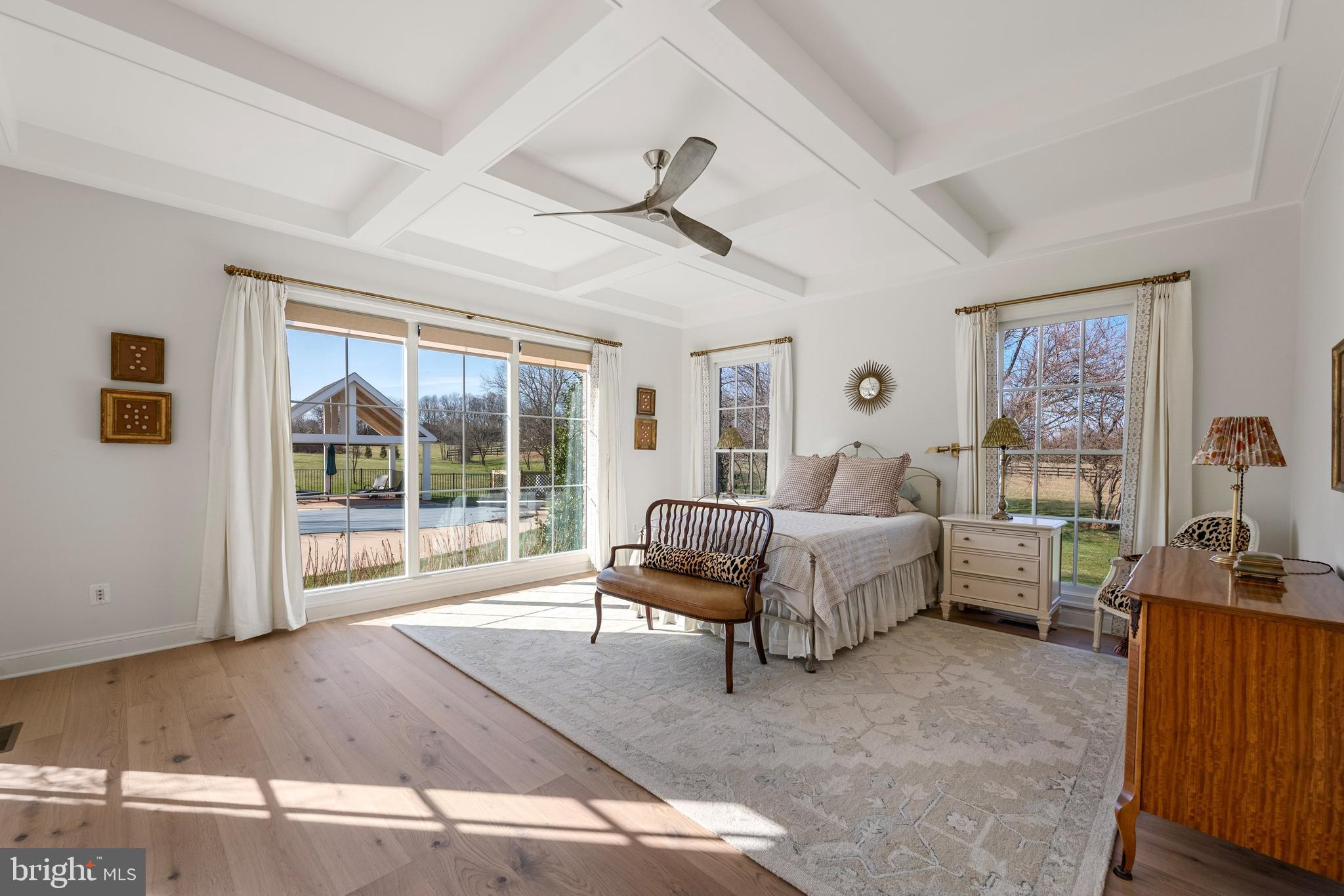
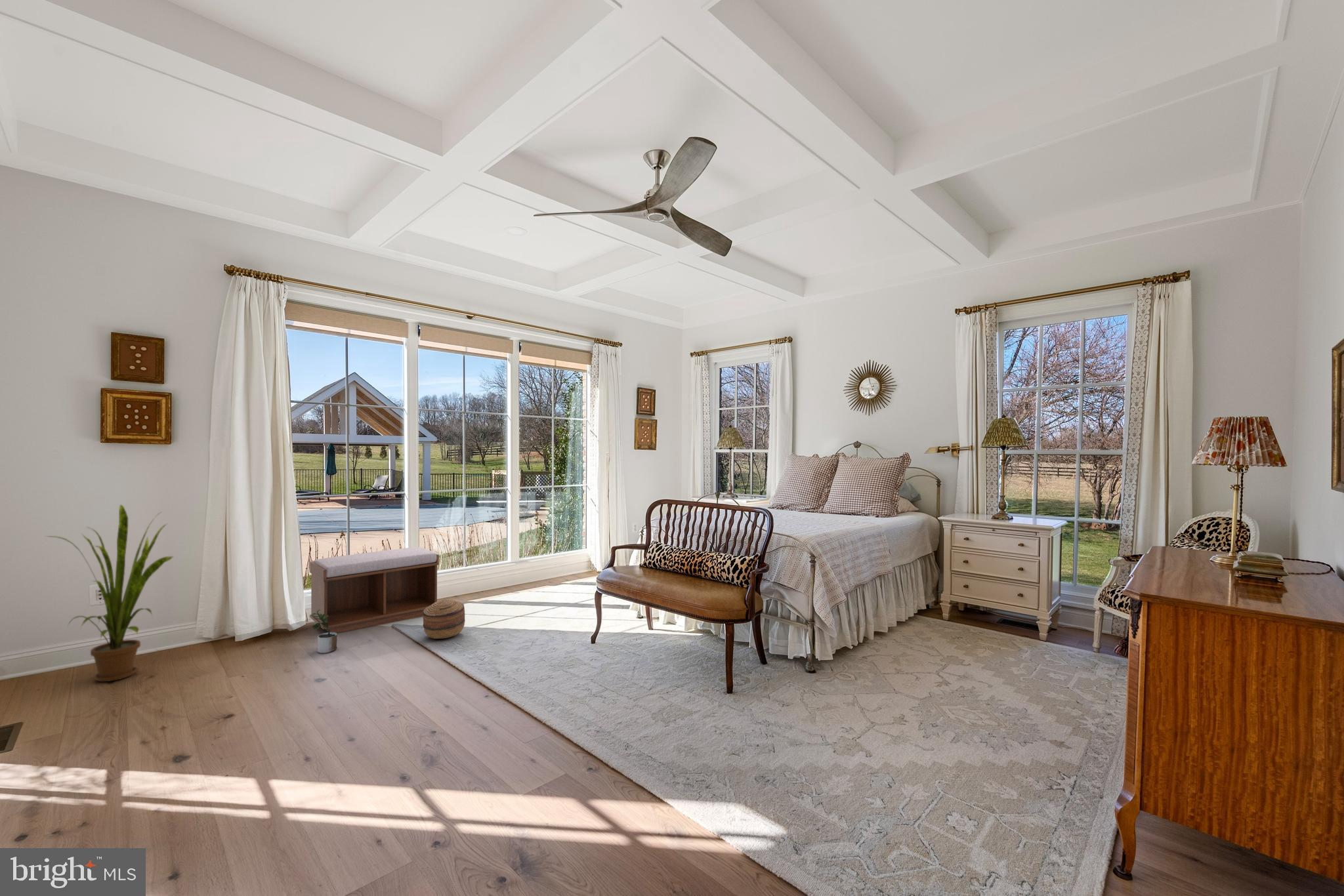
+ potted plant [312,609,338,654]
+ house plant [44,504,174,682]
+ basket [423,599,466,640]
+ bench [309,546,440,634]
